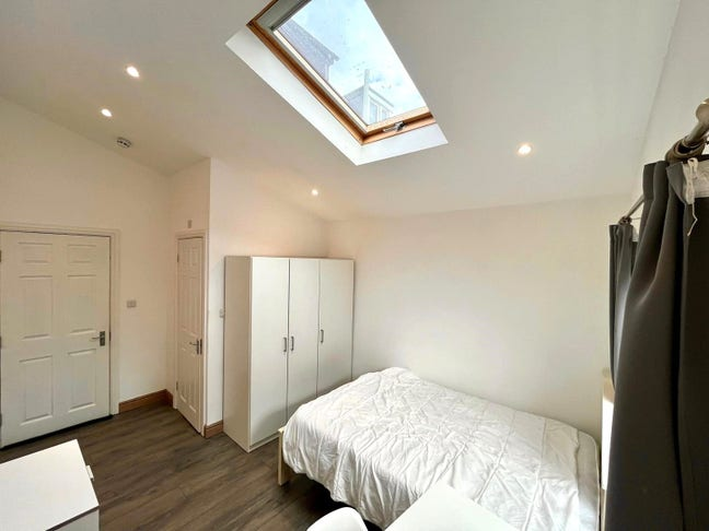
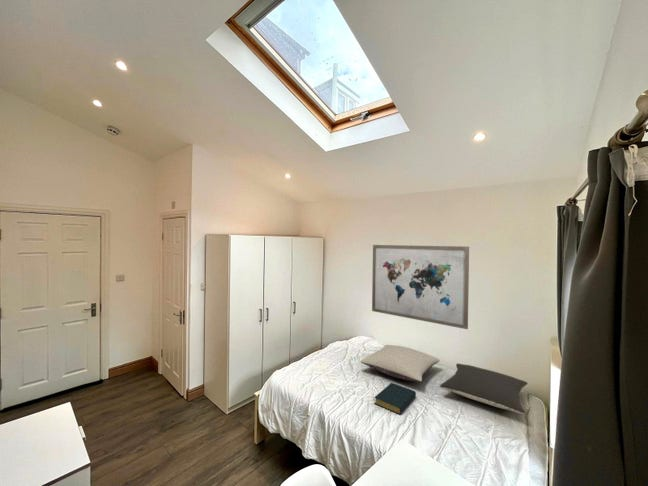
+ hardback book [373,382,417,415]
+ wall art [371,244,470,330]
+ pillow [439,363,529,415]
+ pillow [359,344,441,383]
